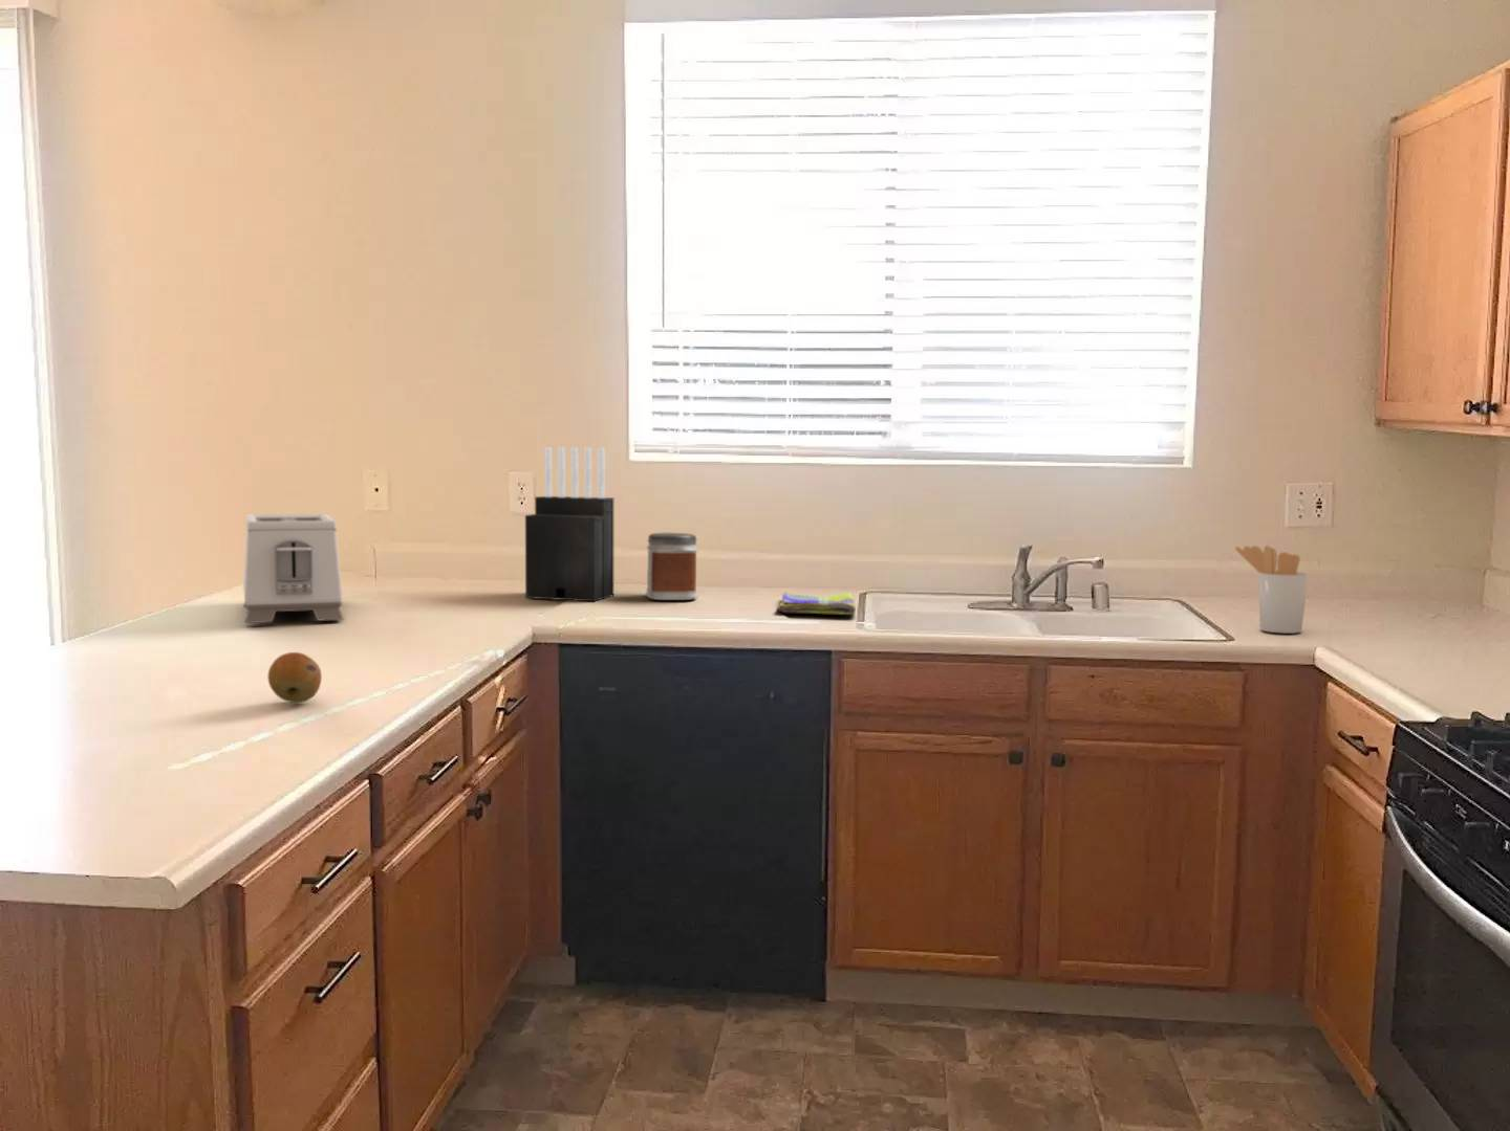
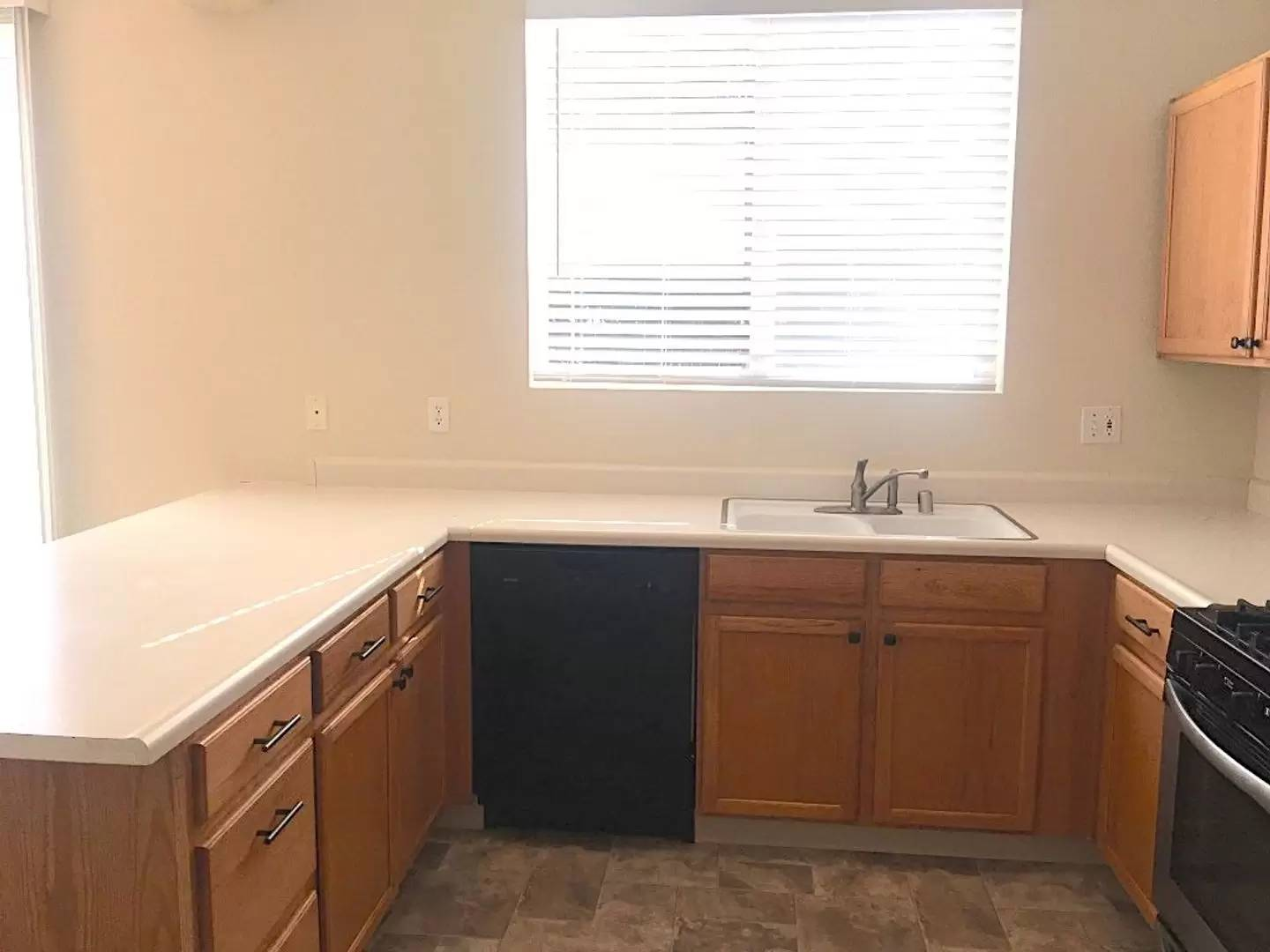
- dish towel [775,592,857,615]
- utensil holder [1234,544,1310,634]
- fruit [266,651,323,703]
- knife block [524,447,615,602]
- jar [644,532,698,601]
- toaster [243,513,345,624]
